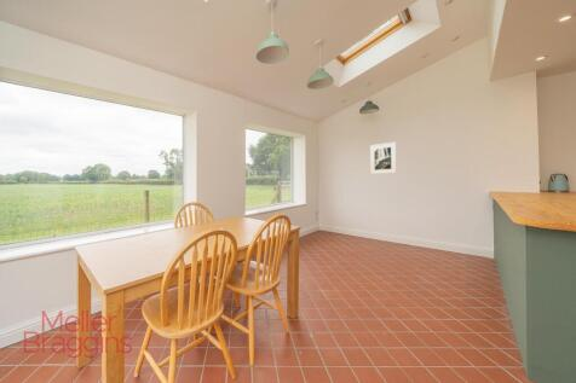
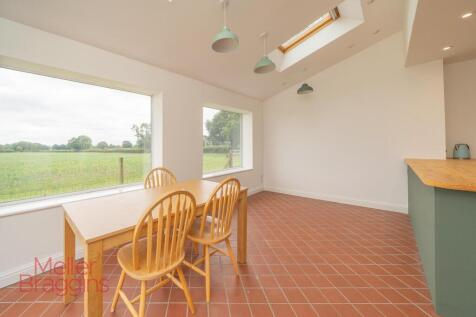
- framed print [369,141,397,175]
